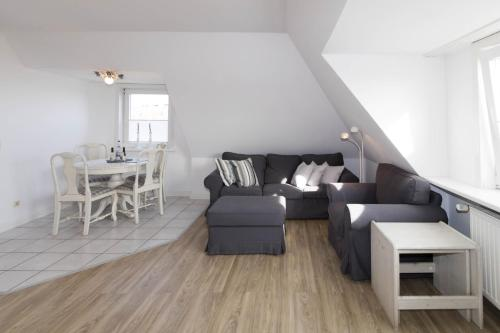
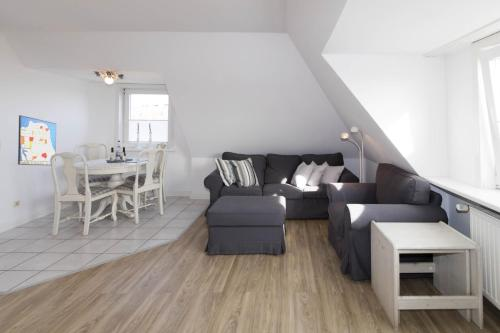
+ wall art [17,114,57,166]
